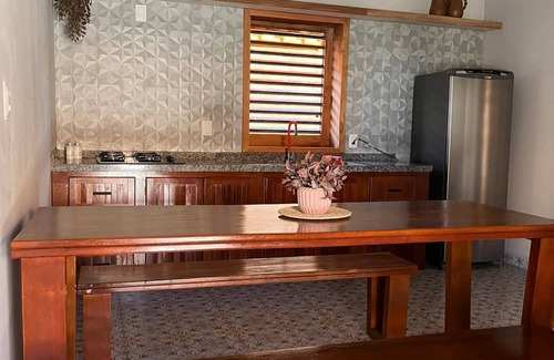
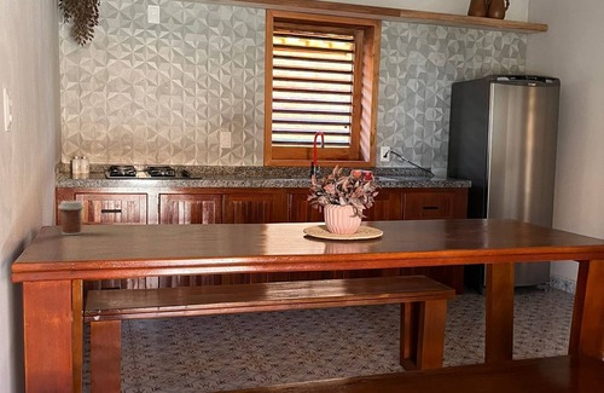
+ coffee cup [57,200,86,236]
